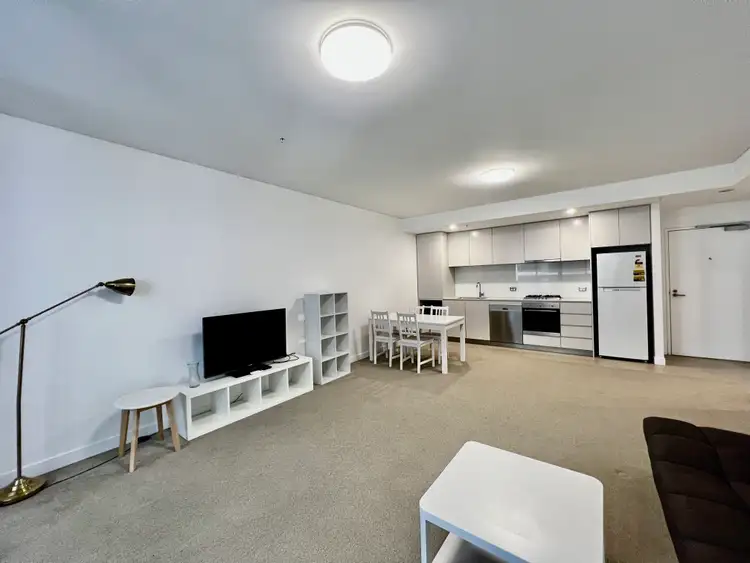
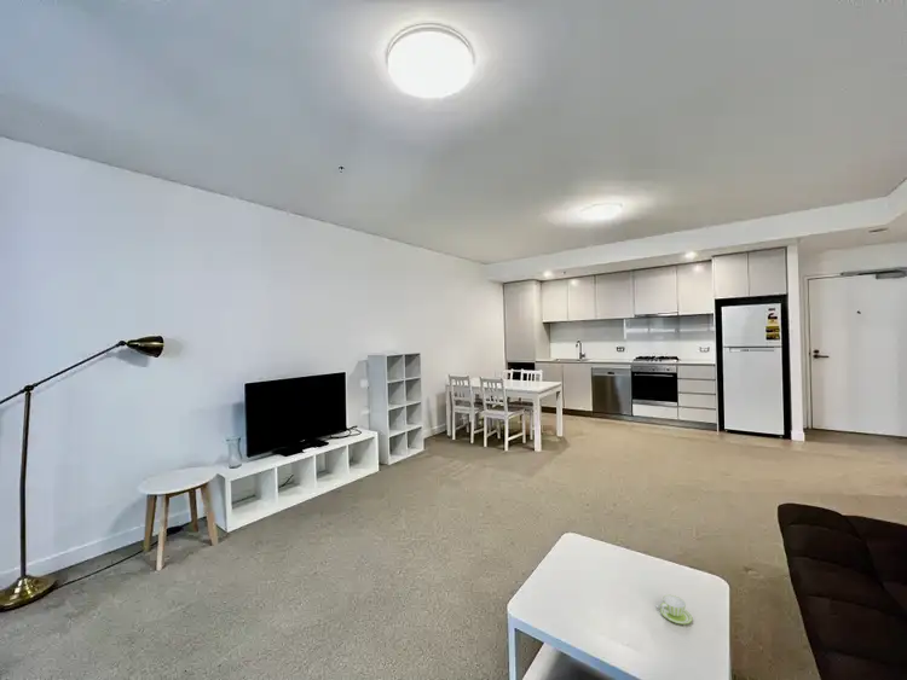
+ cup [654,594,693,626]
